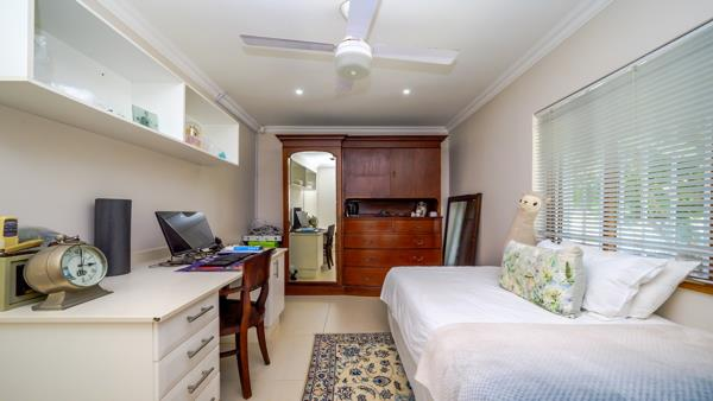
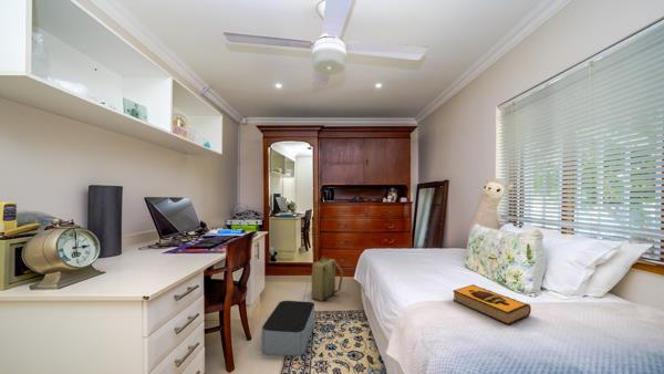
+ hardback book [453,283,532,325]
+ storage bin [261,300,315,357]
+ backpack [311,256,344,302]
